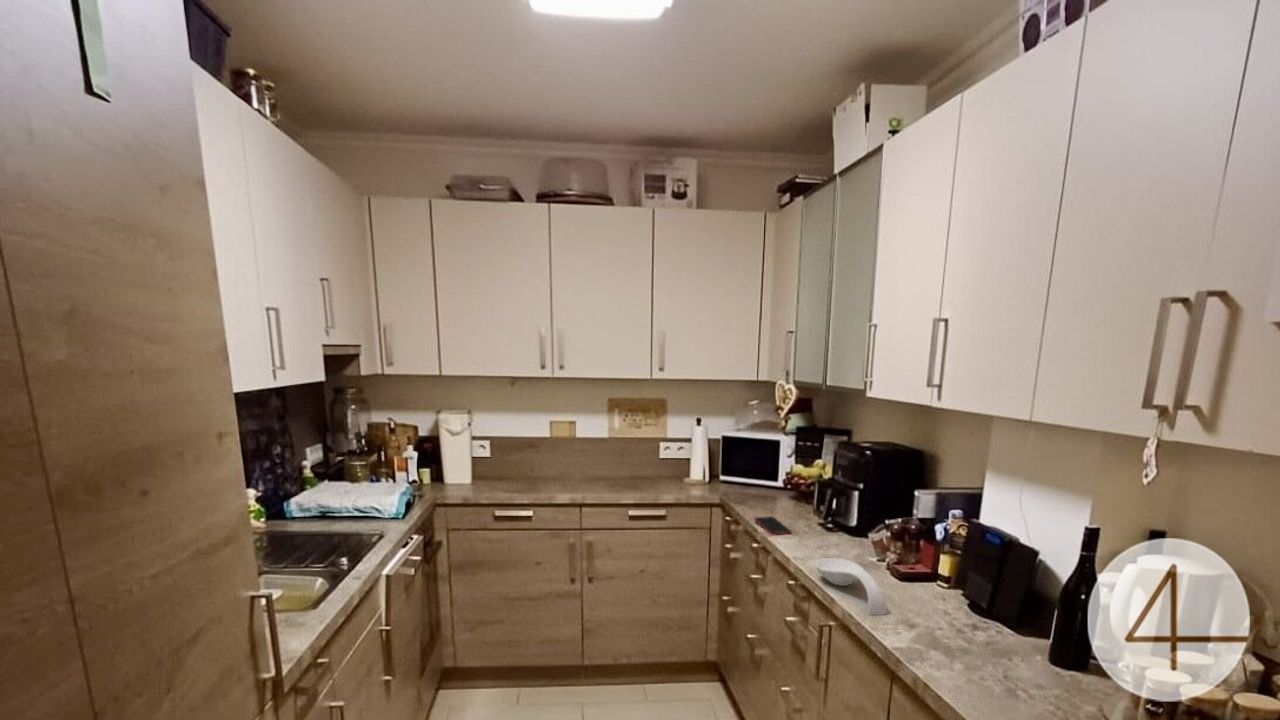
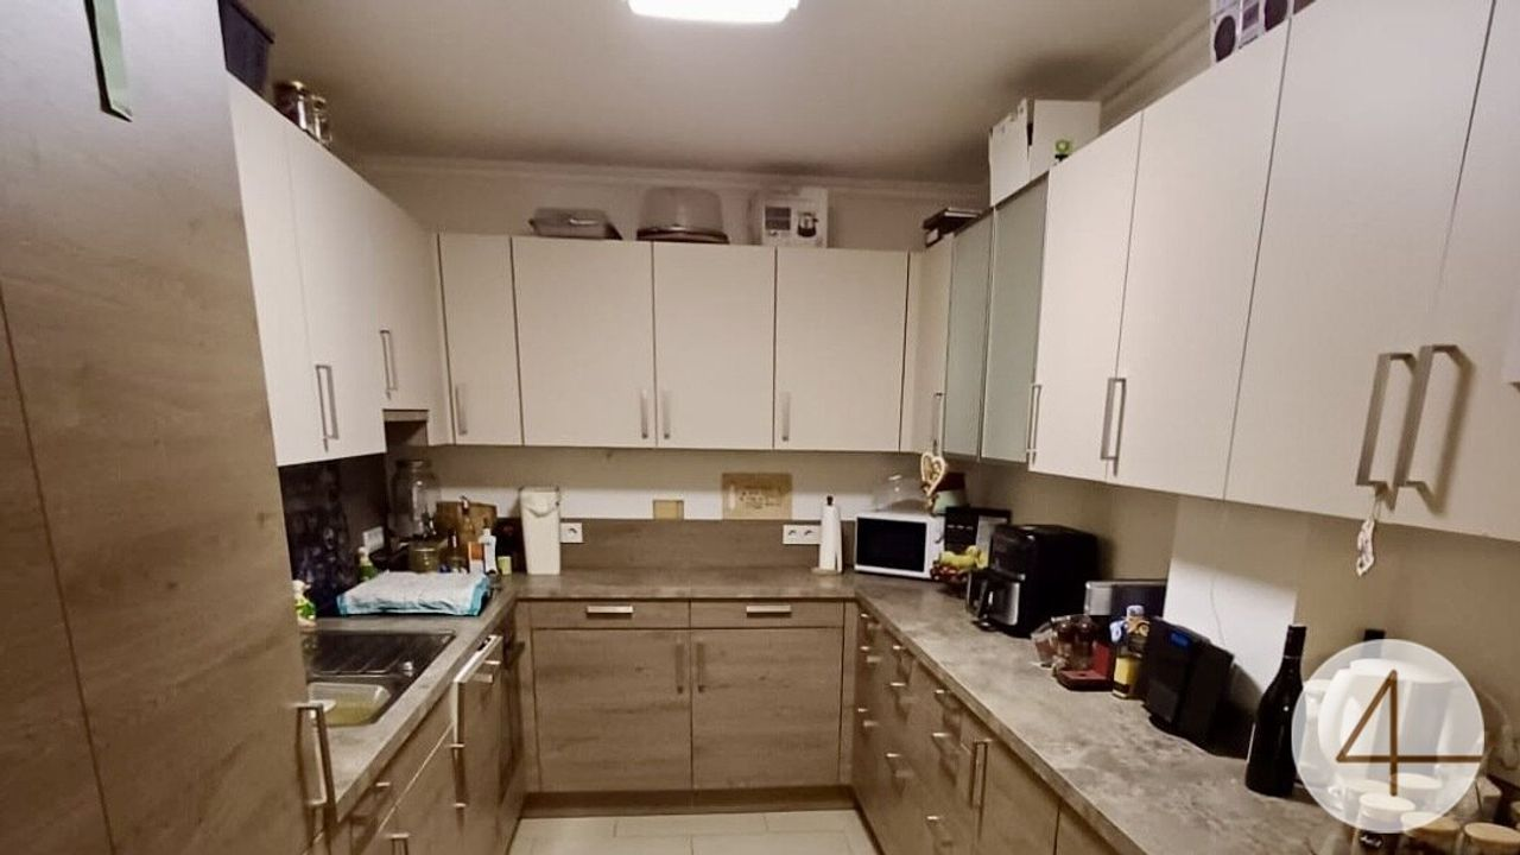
- cell phone [754,515,793,536]
- spoon rest [814,557,888,616]
